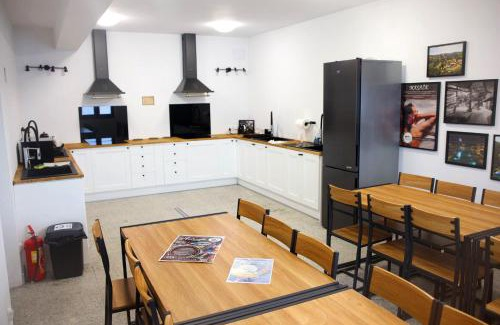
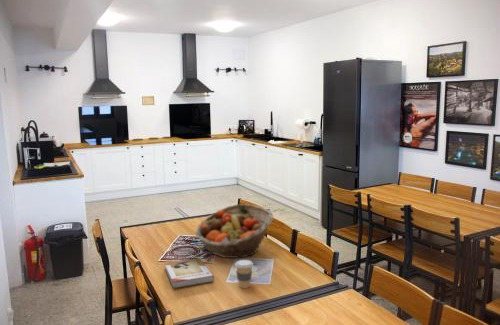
+ book [164,258,215,289]
+ coffee cup [234,259,254,289]
+ fruit basket [194,203,274,259]
